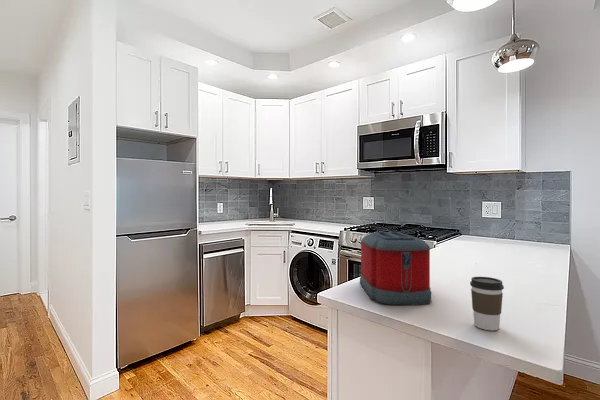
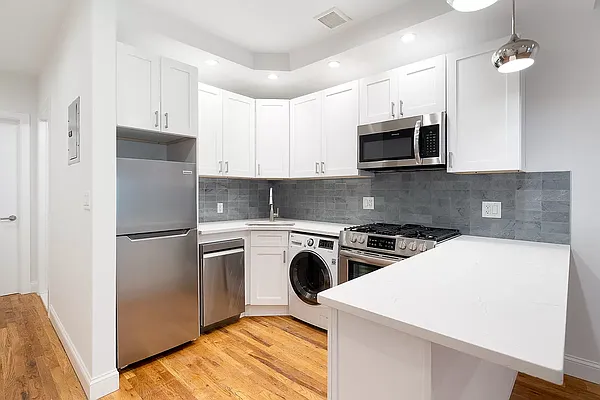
- toaster [359,231,432,305]
- coffee cup [469,276,505,331]
